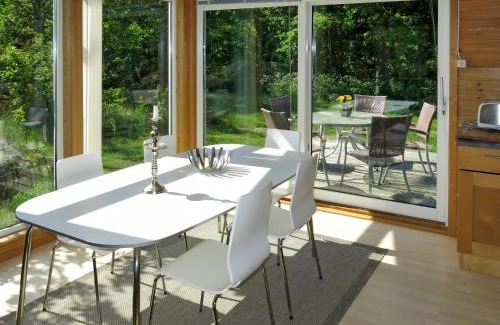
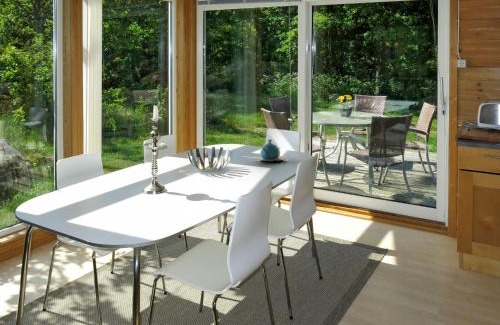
+ teapot [259,139,285,162]
